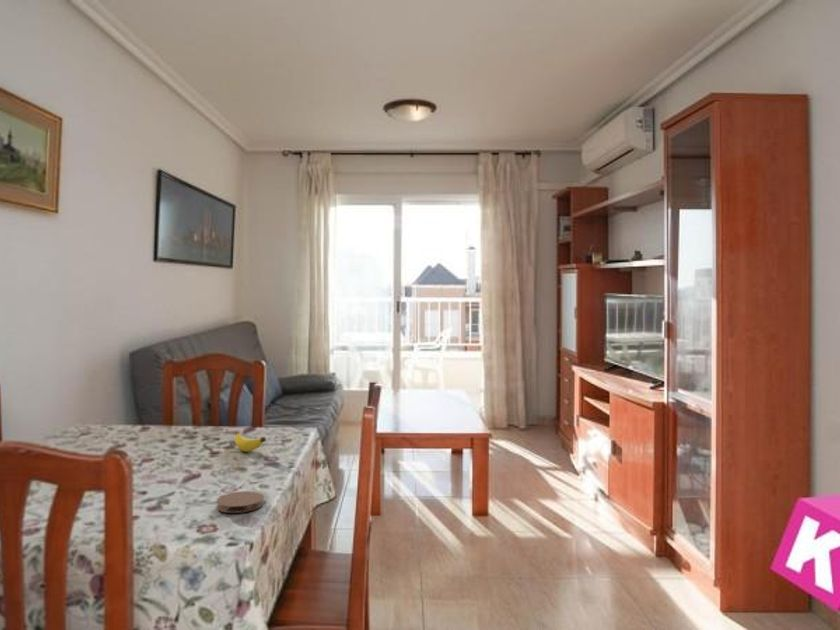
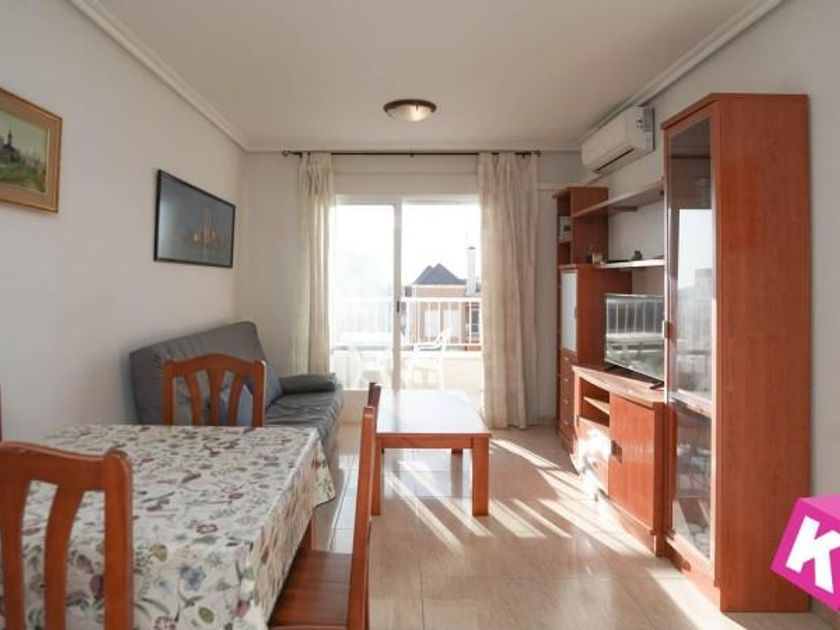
- coaster [215,490,265,514]
- banana [233,431,267,453]
